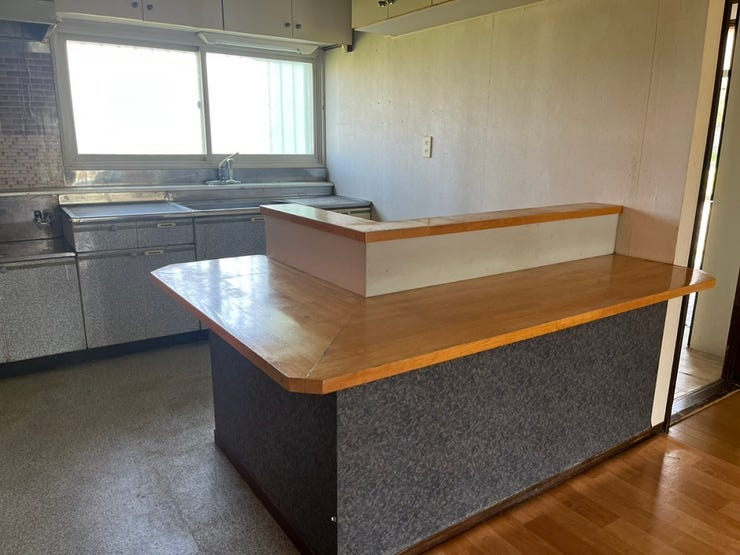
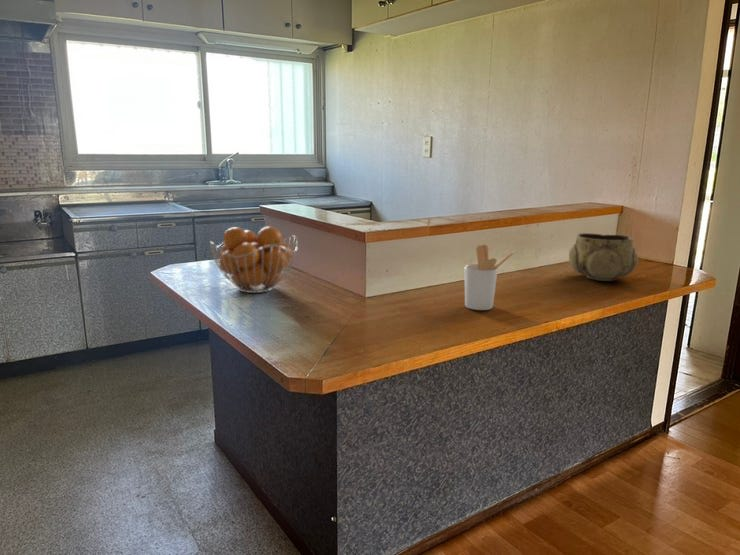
+ utensil holder [463,244,516,311]
+ decorative bowl [568,232,639,282]
+ fruit basket [209,225,299,294]
